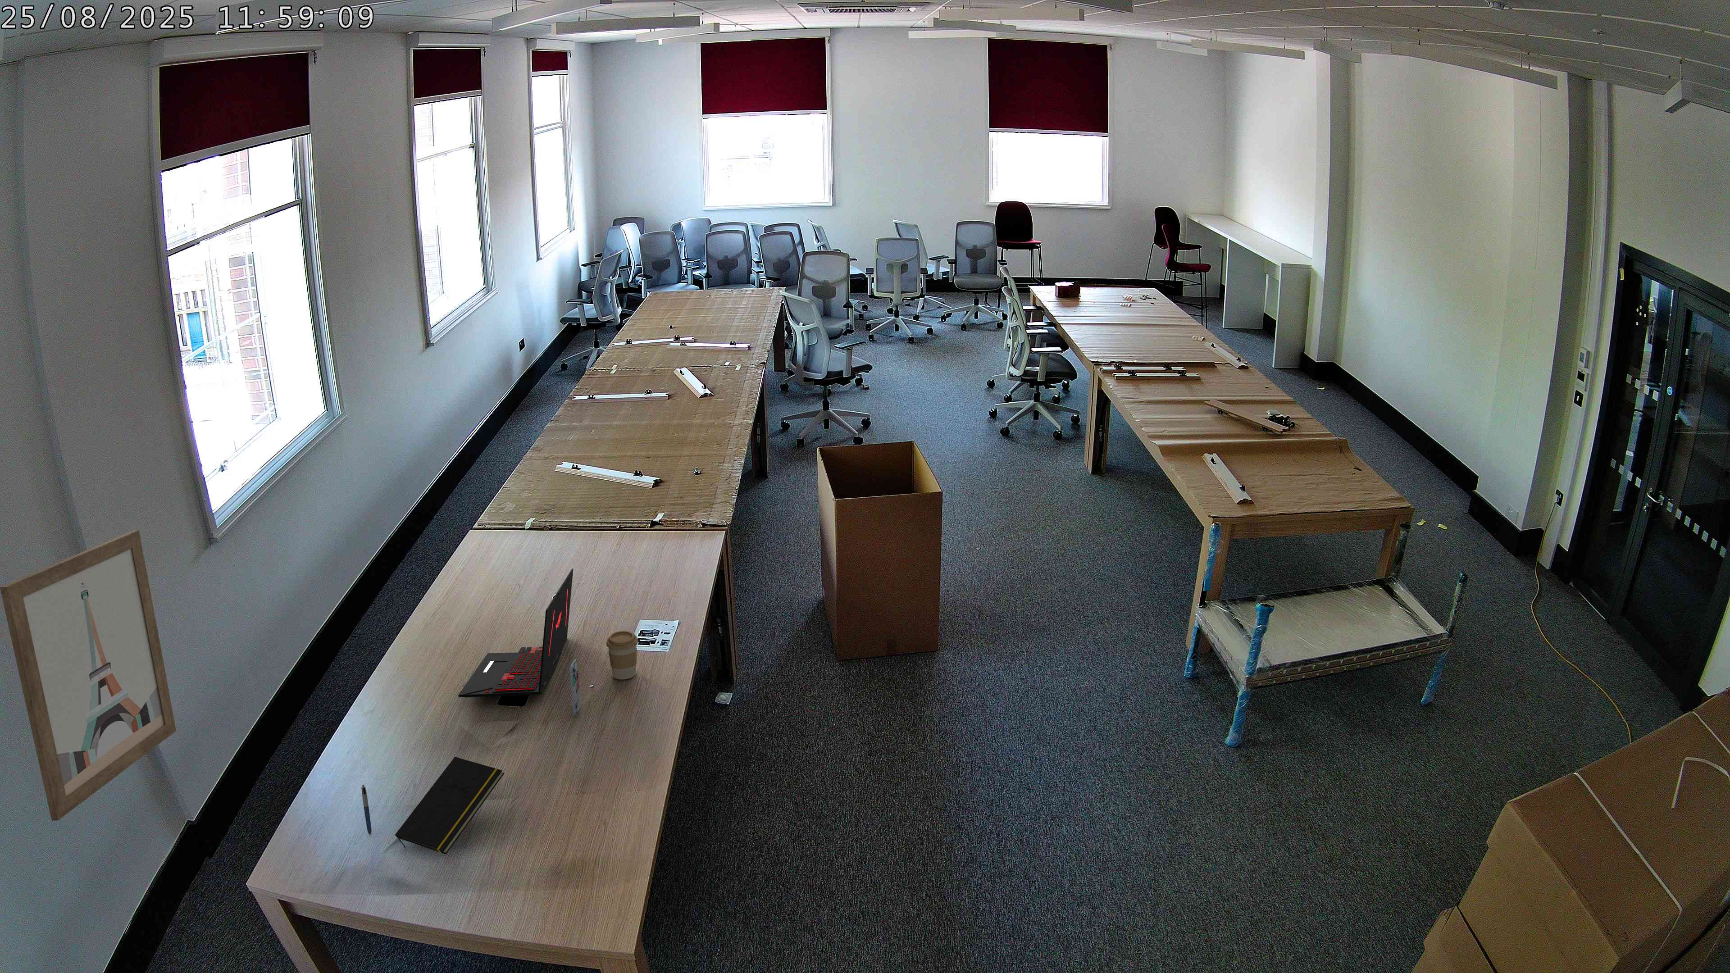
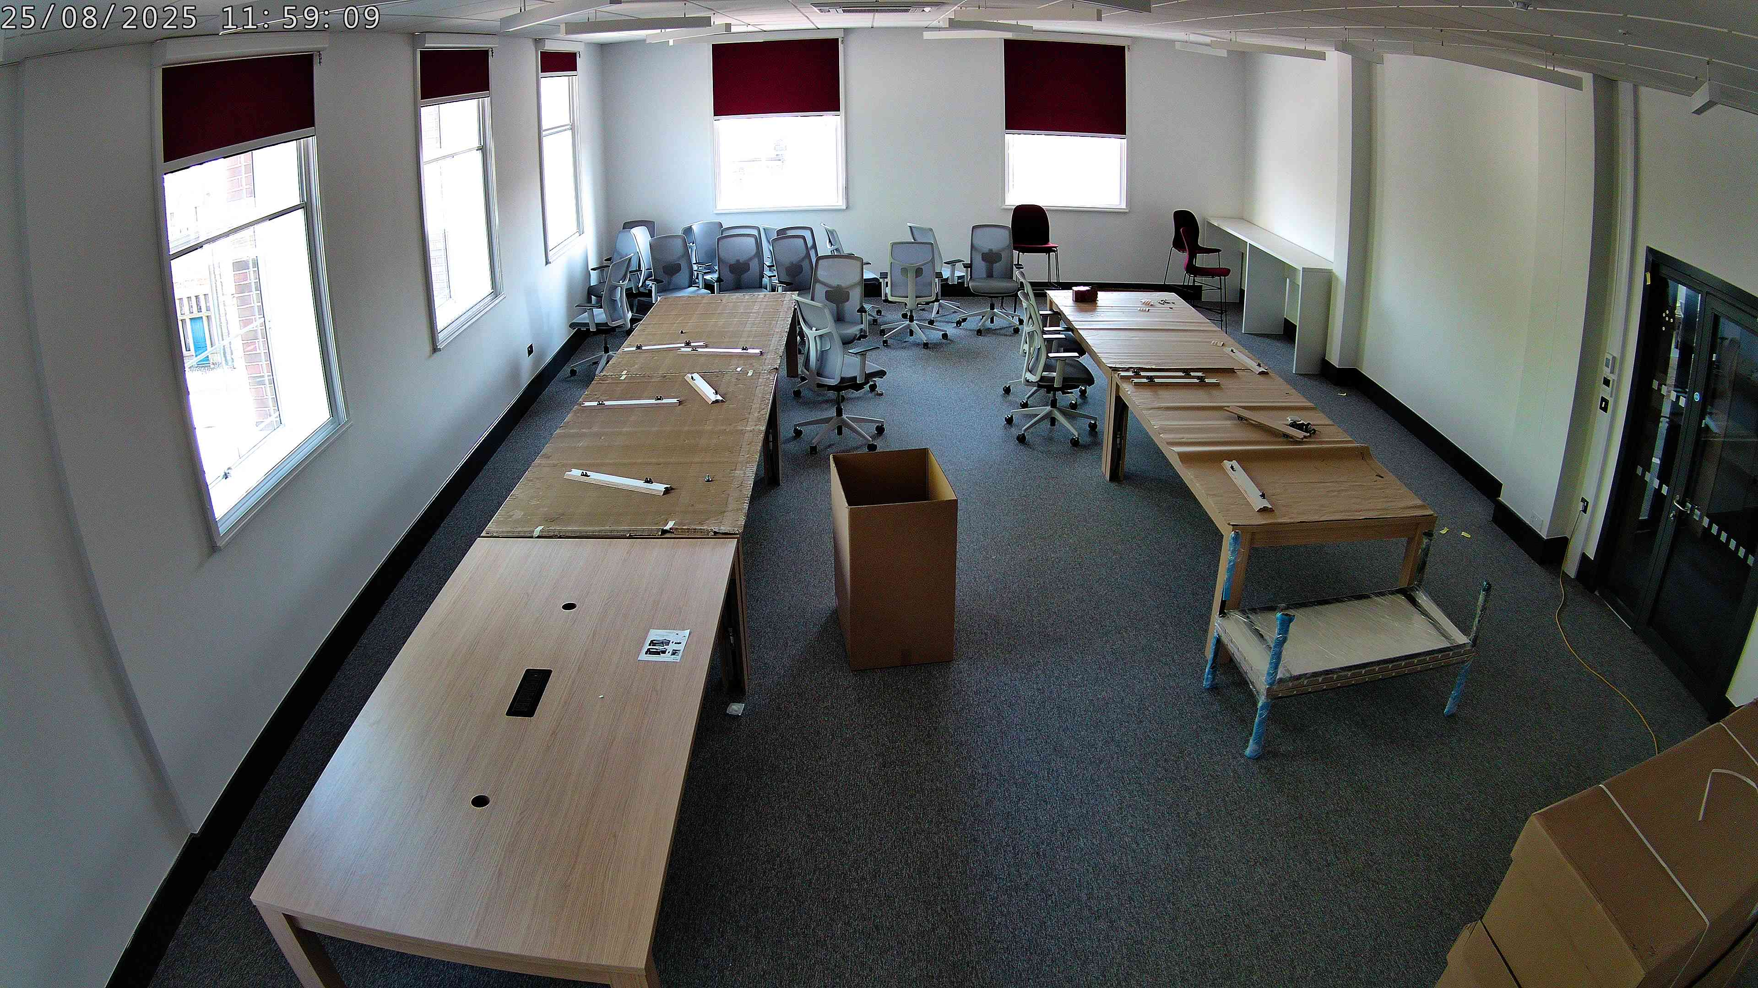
- wall art [0,530,177,821]
- notepad [394,757,505,854]
- coffee cup [606,631,638,680]
- pen [361,784,372,835]
- laptop [457,568,574,697]
- smartphone [569,658,581,715]
